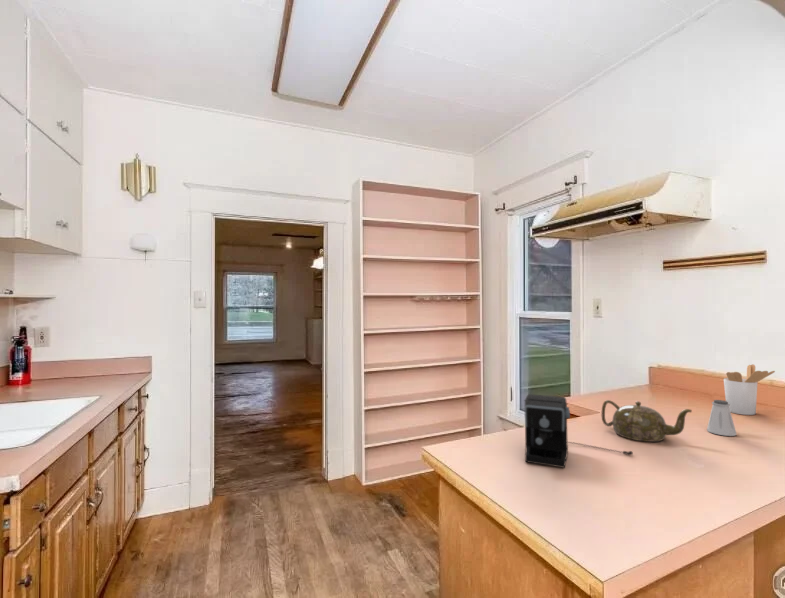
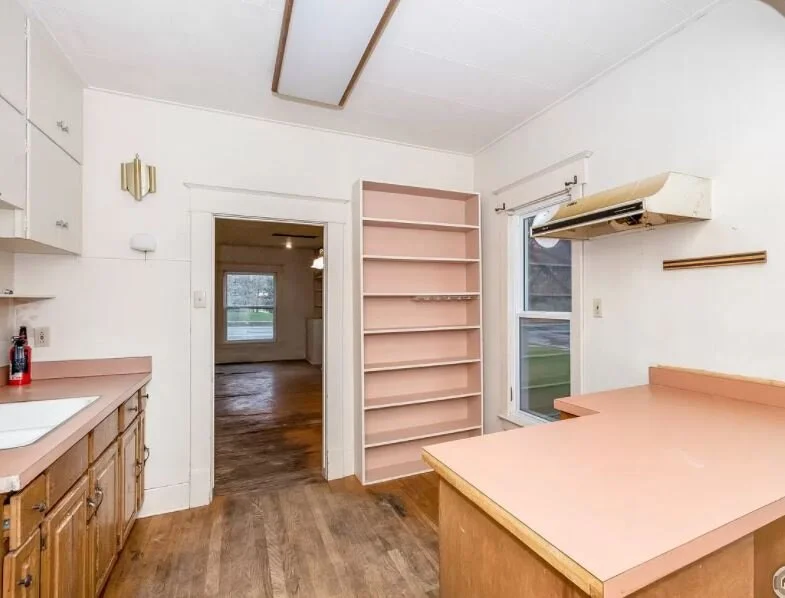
- coffee maker [523,393,634,469]
- teapot [600,399,693,443]
- utensil holder [723,363,776,416]
- saltshaker [706,399,738,437]
